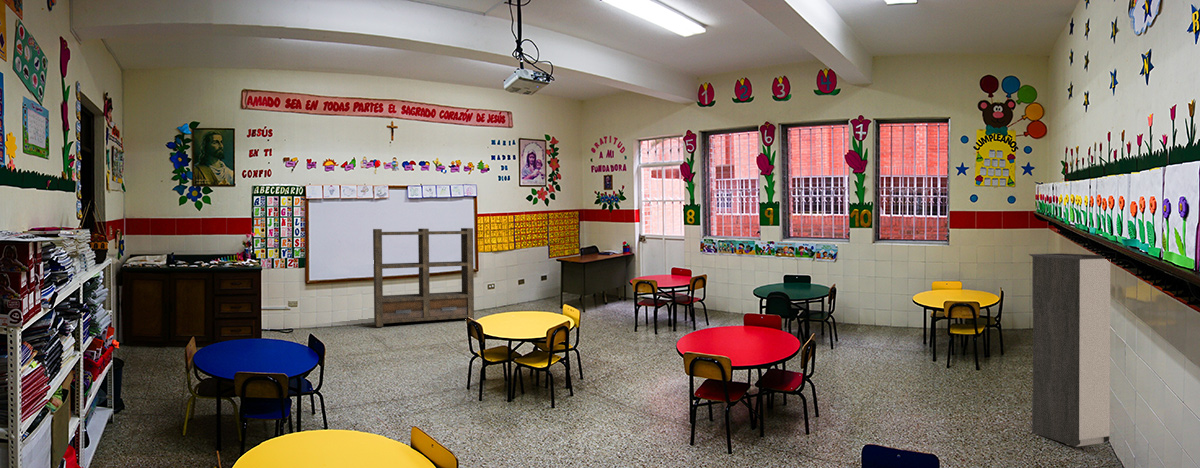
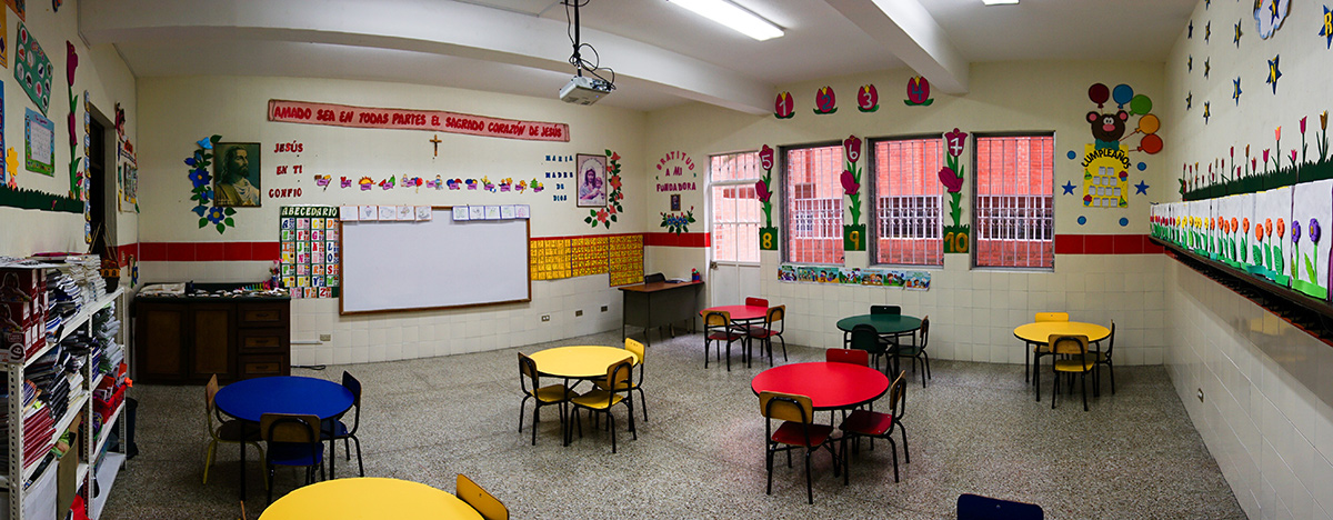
- storage cabinet [1028,252,1111,448]
- shelving unit [372,227,475,328]
